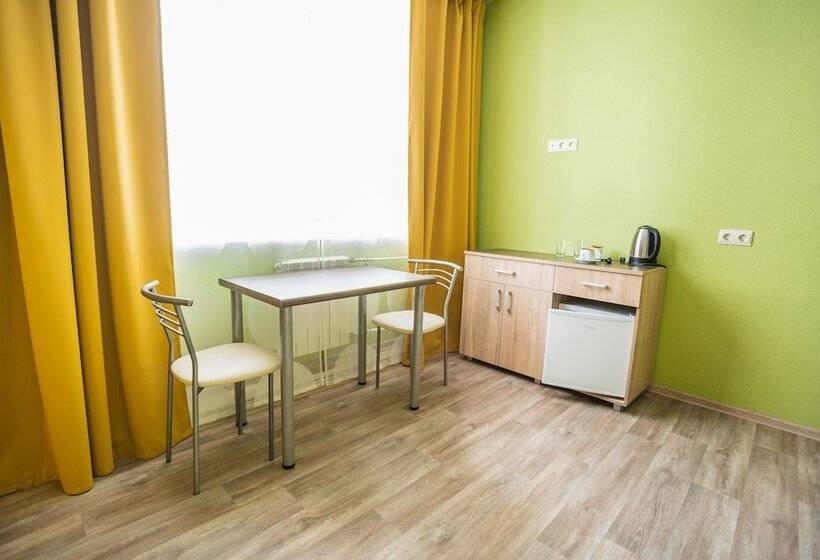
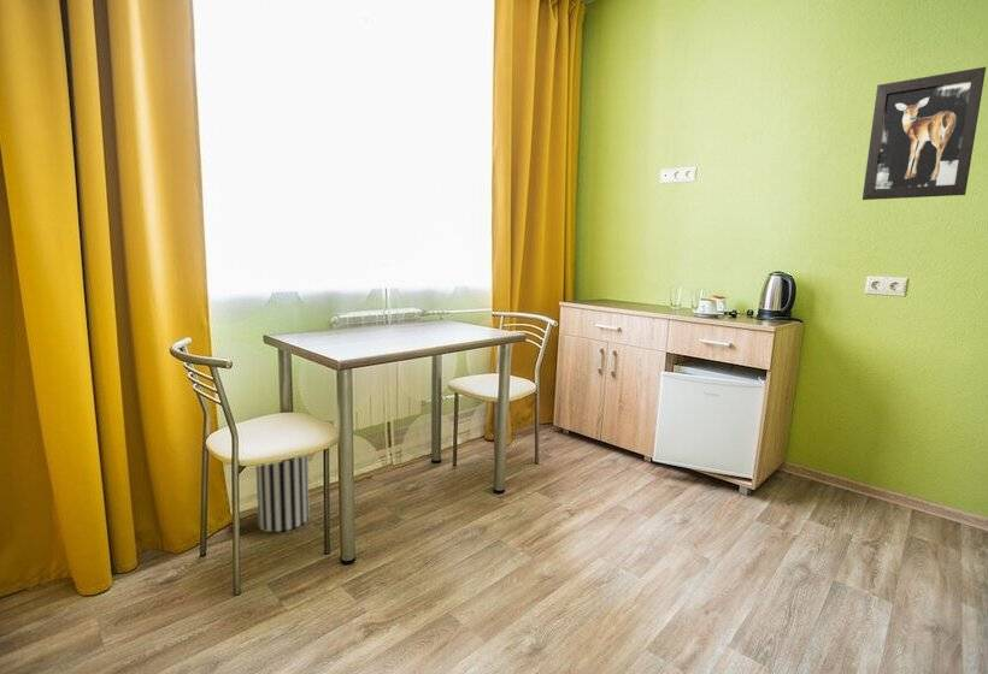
+ wastebasket [254,455,311,533]
+ wall art [861,66,987,201]
